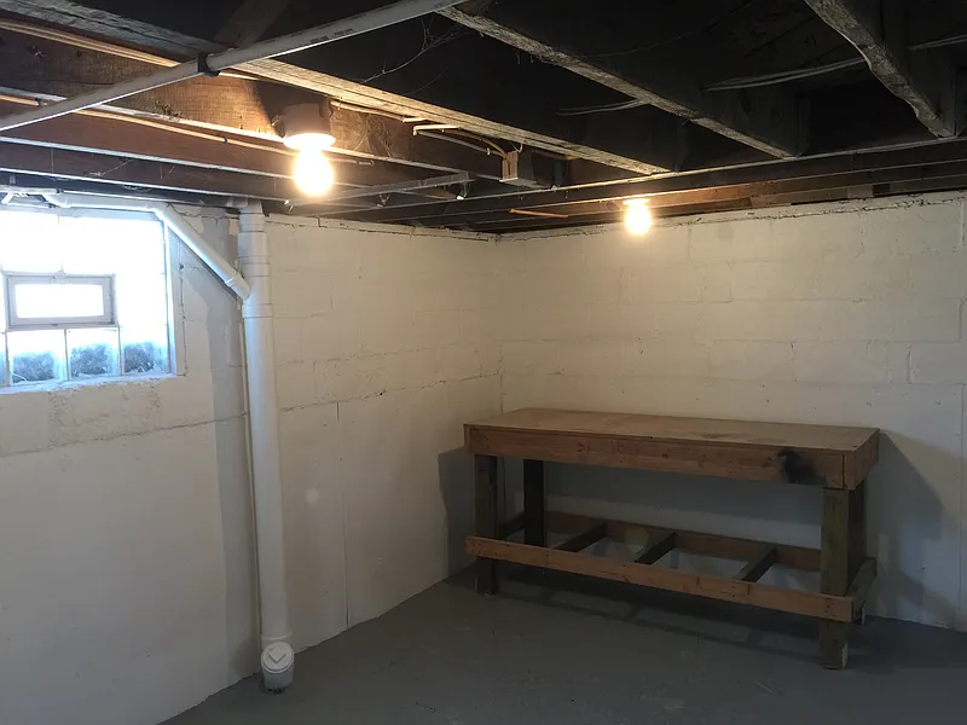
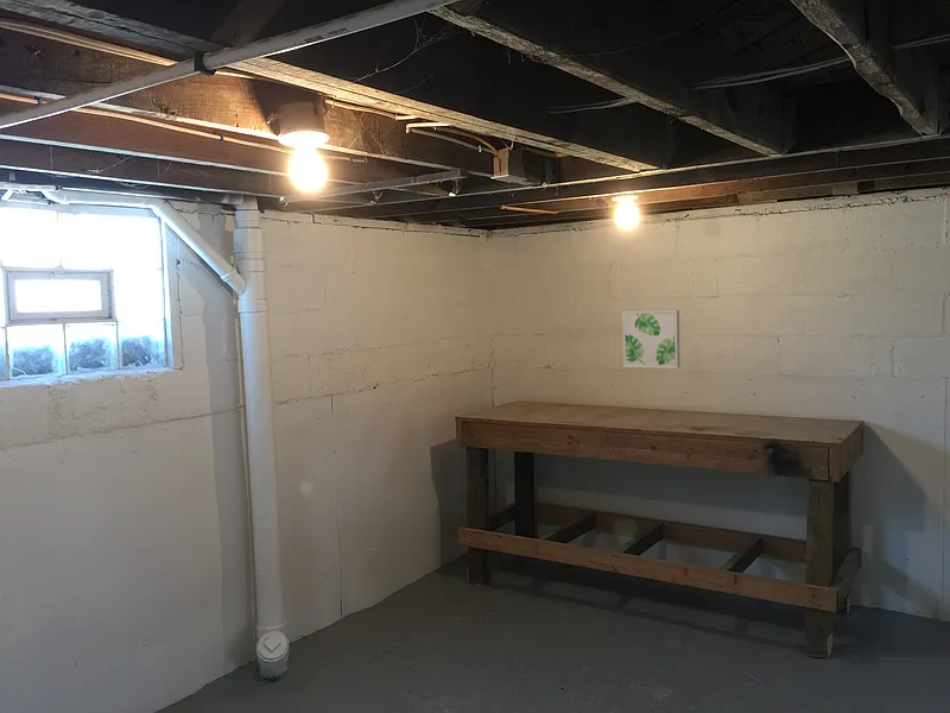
+ wall art [621,309,680,370]
